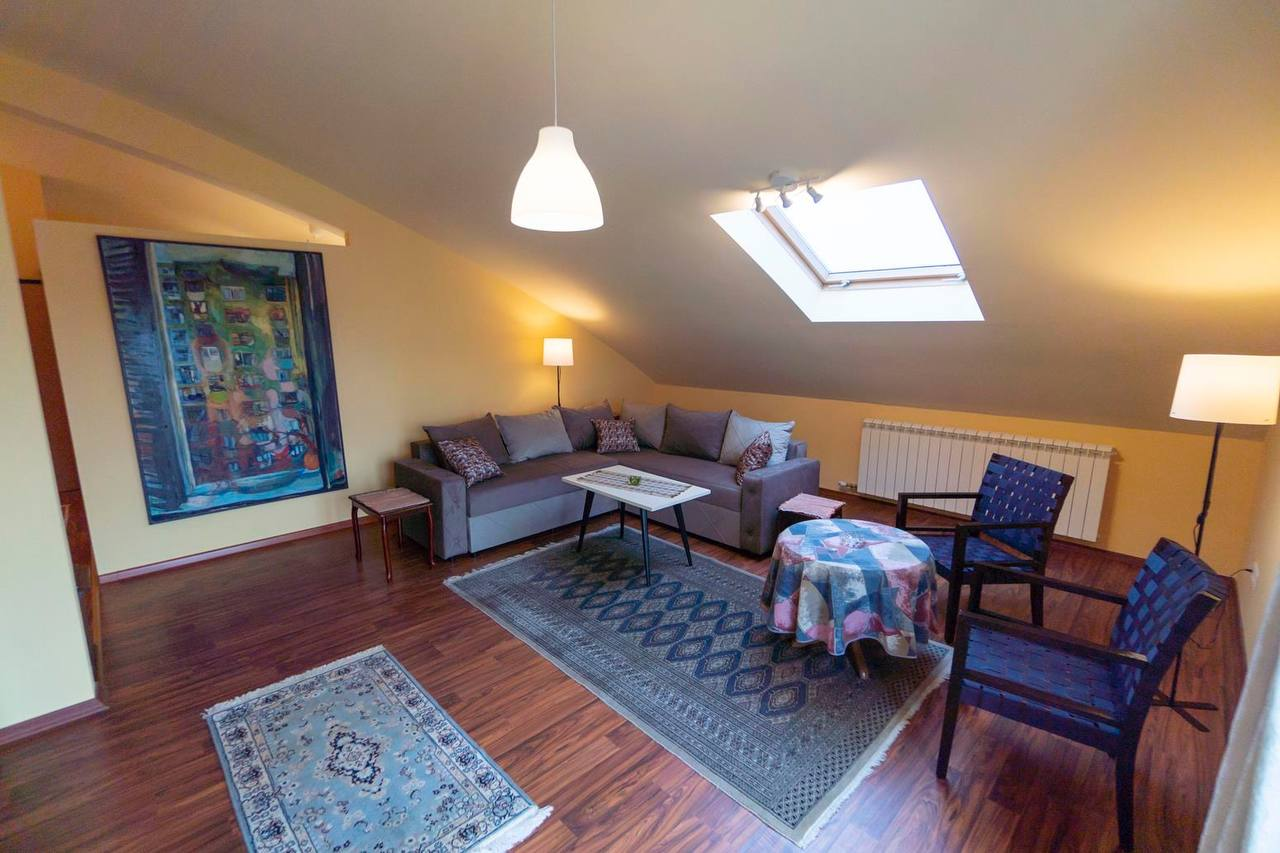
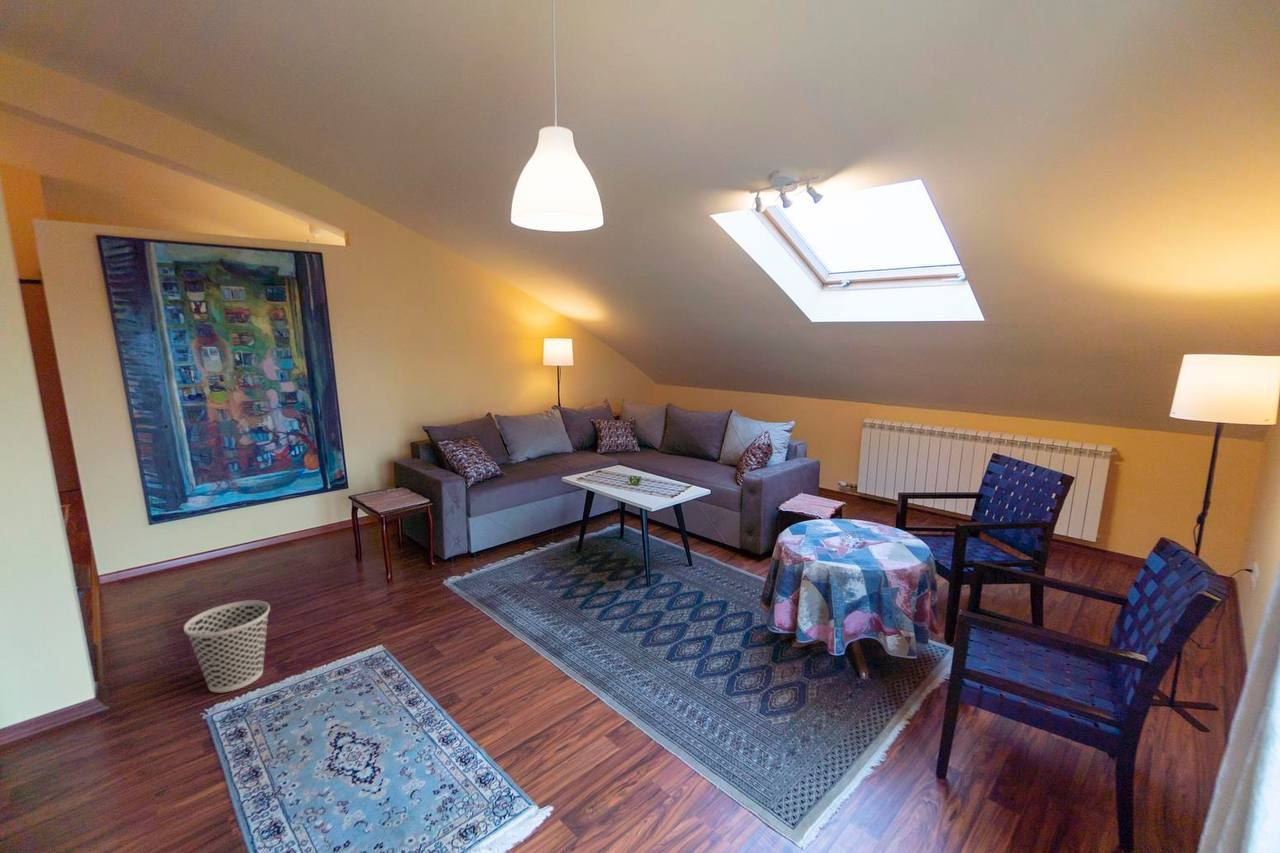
+ wastebasket [183,599,271,694]
